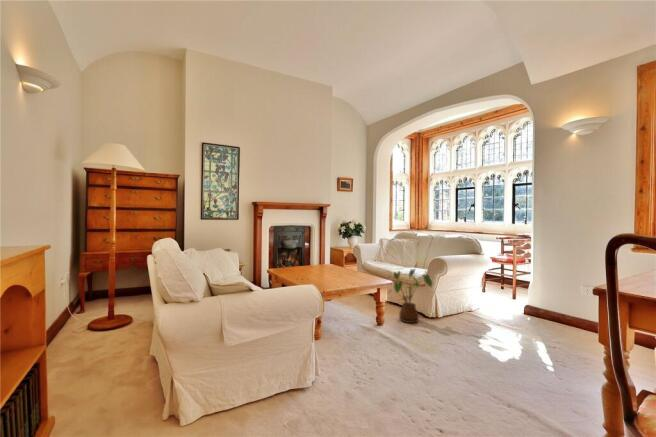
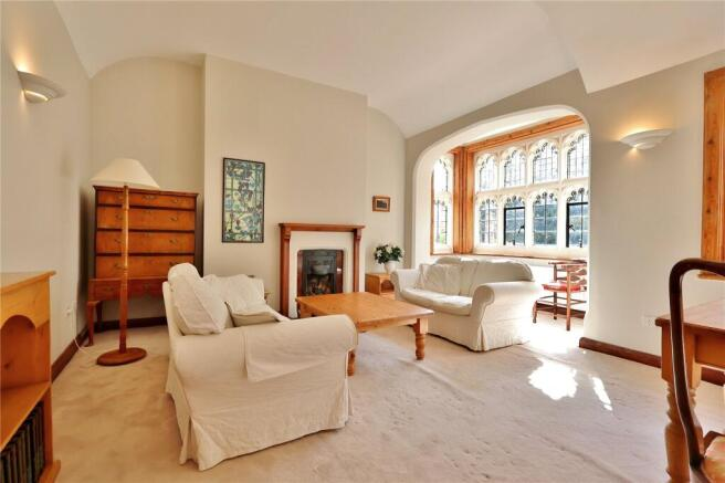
- house plant [387,267,433,324]
